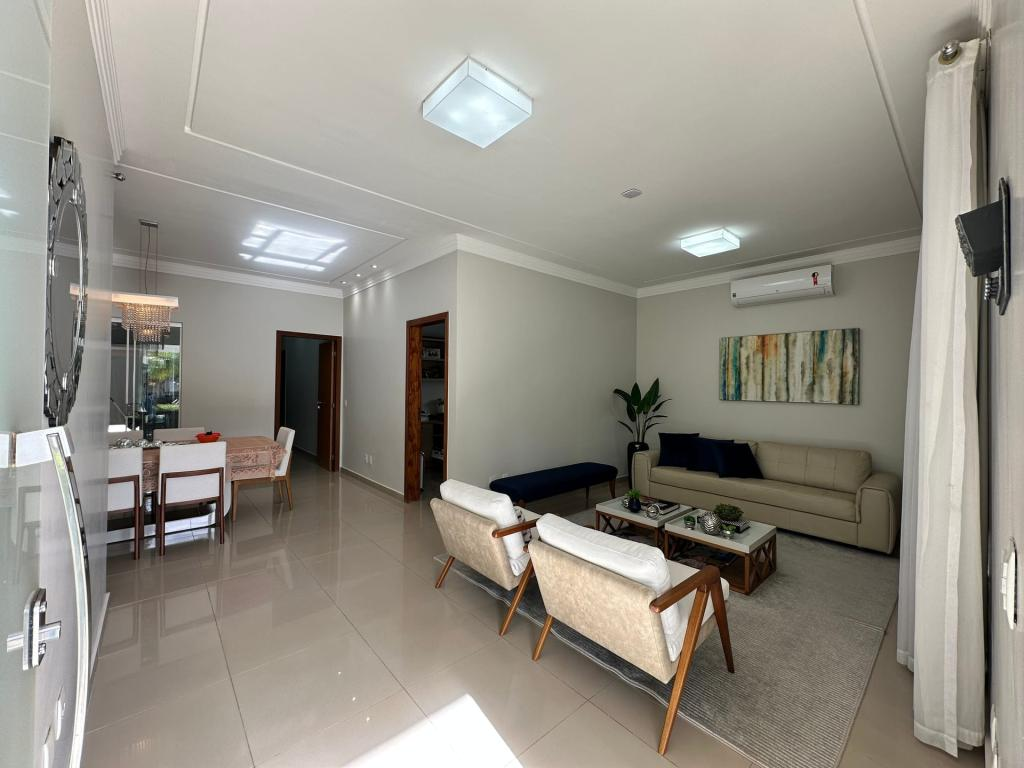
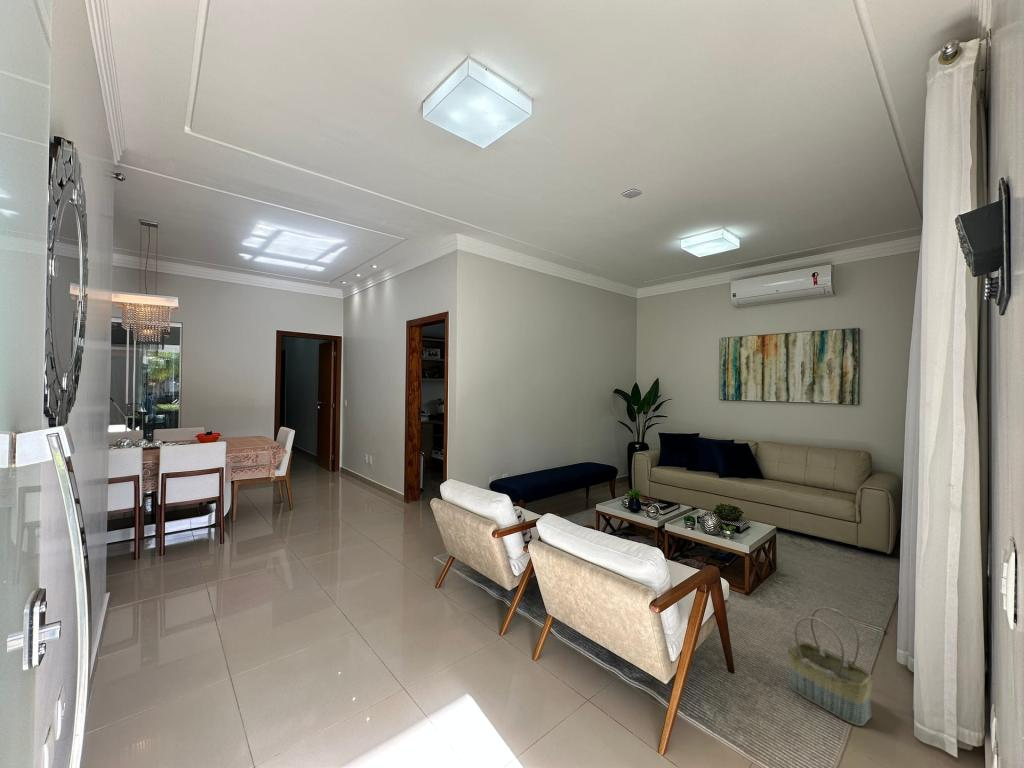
+ basket [787,606,875,727]
